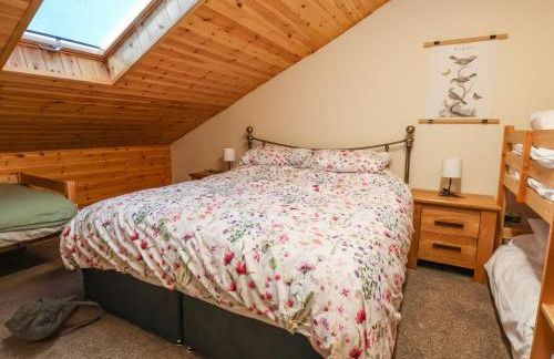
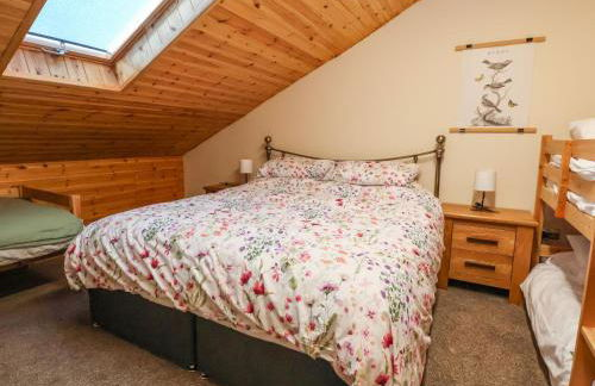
- backpack [0,295,102,342]
